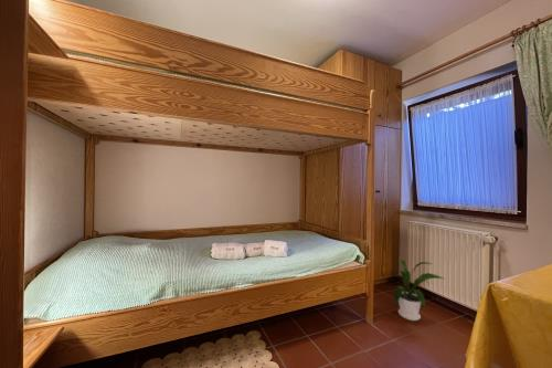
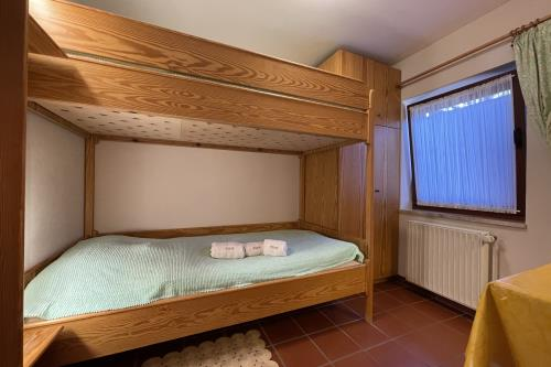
- house plant [392,259,444,322]
